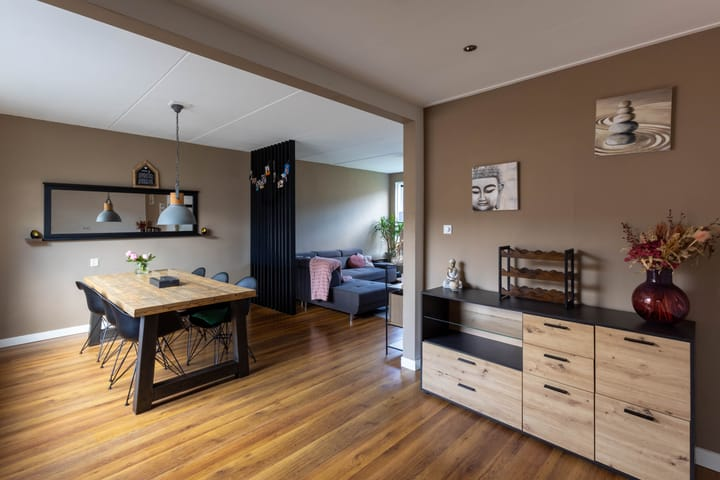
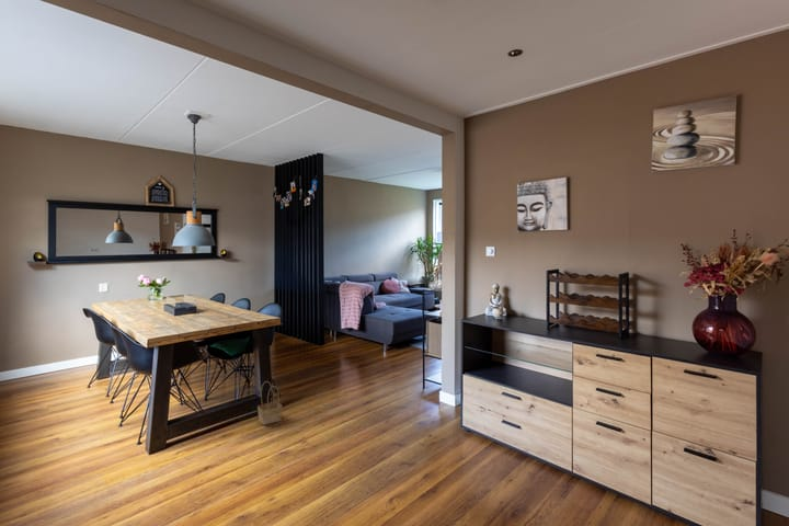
+ basket [256,380,283,426]
